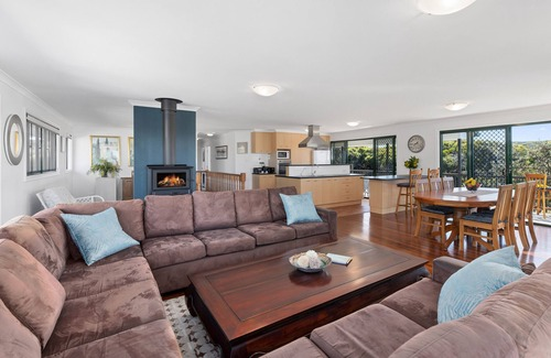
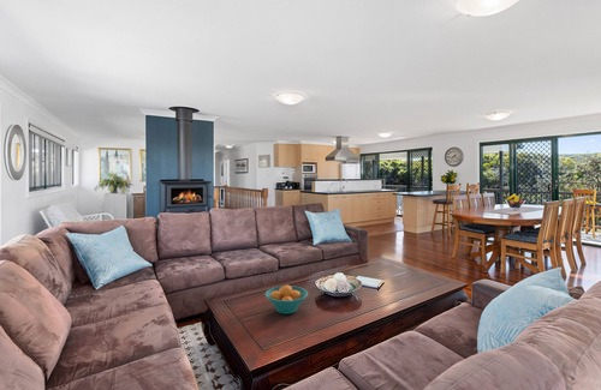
+ fruit bowl [263,284,309,316]
